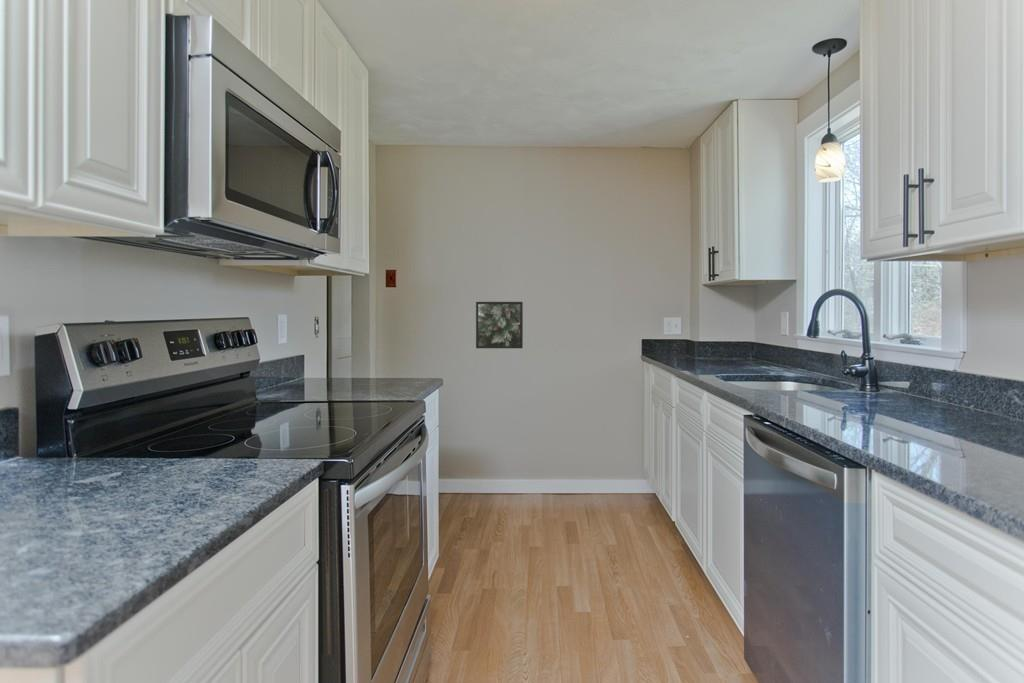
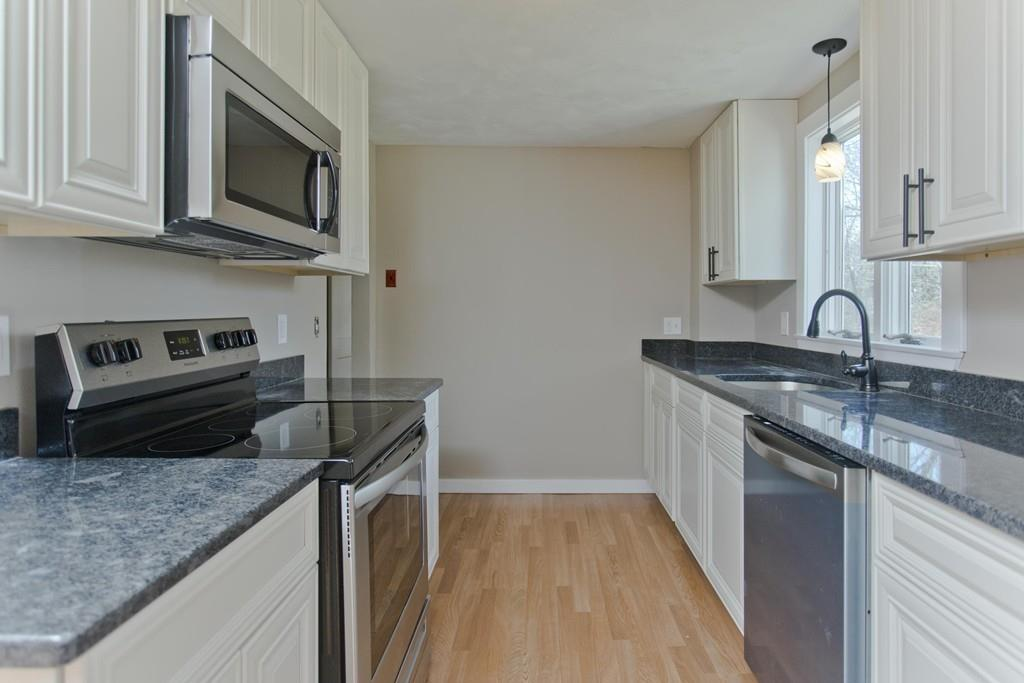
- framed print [475,301,524,349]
